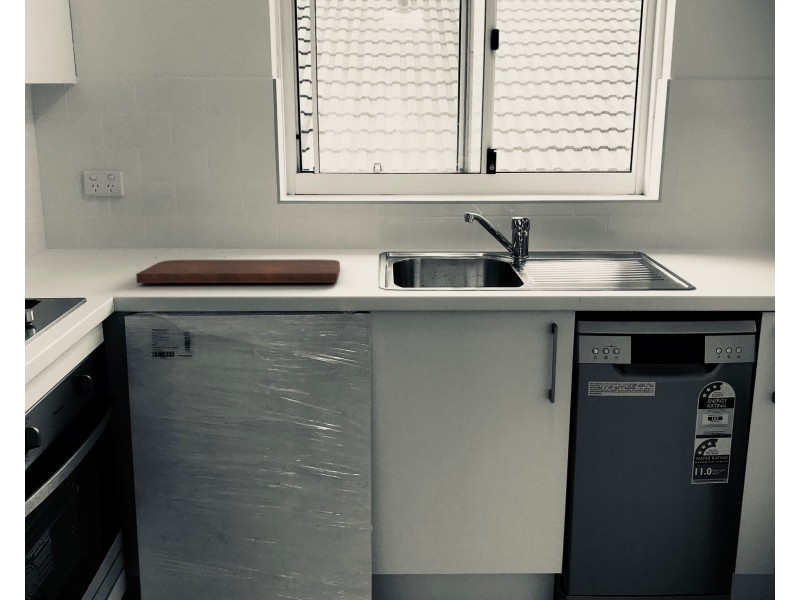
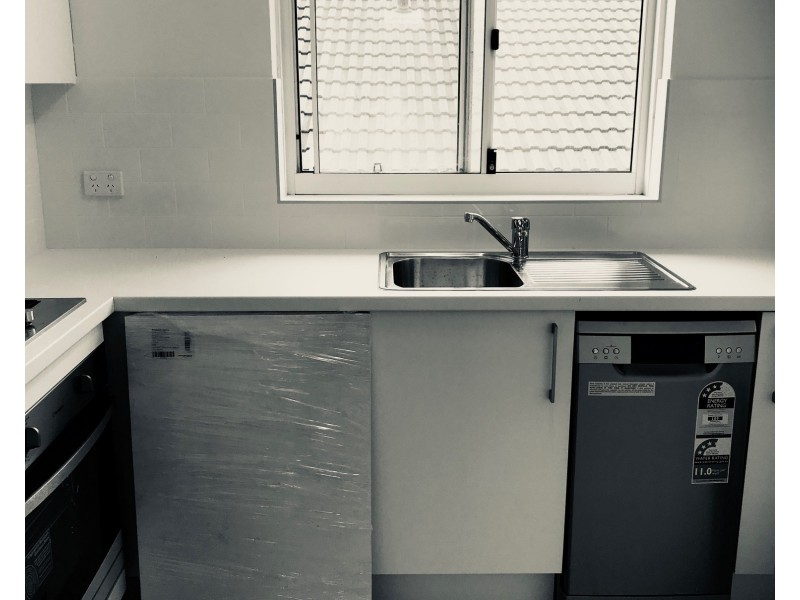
- cutting board [135,258,341,284]
